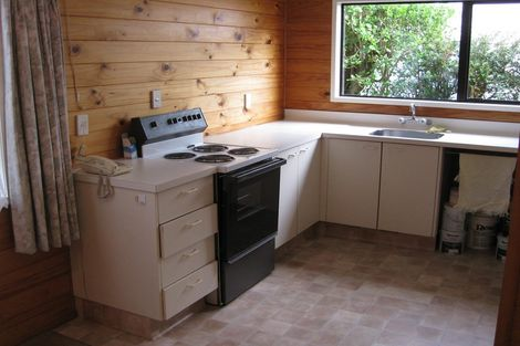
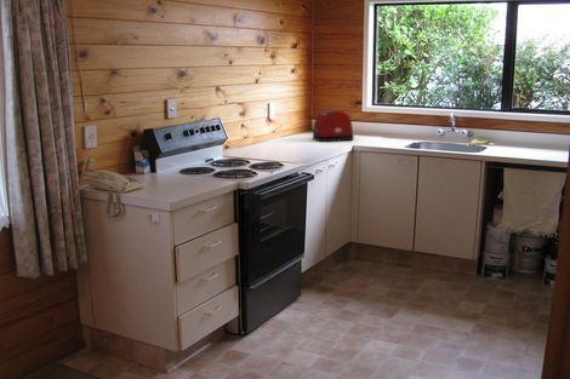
+ toaster [309,108,355,143]
